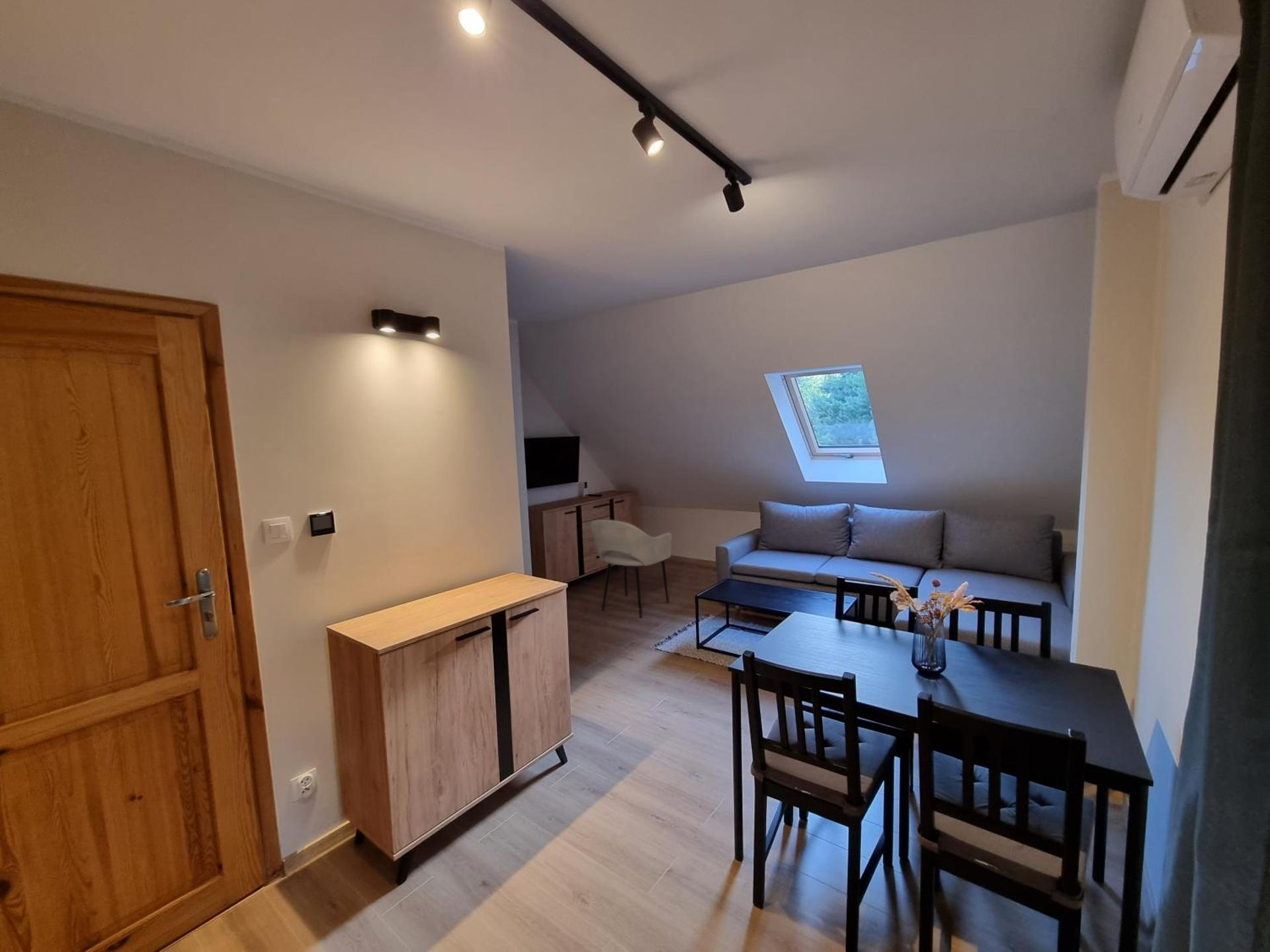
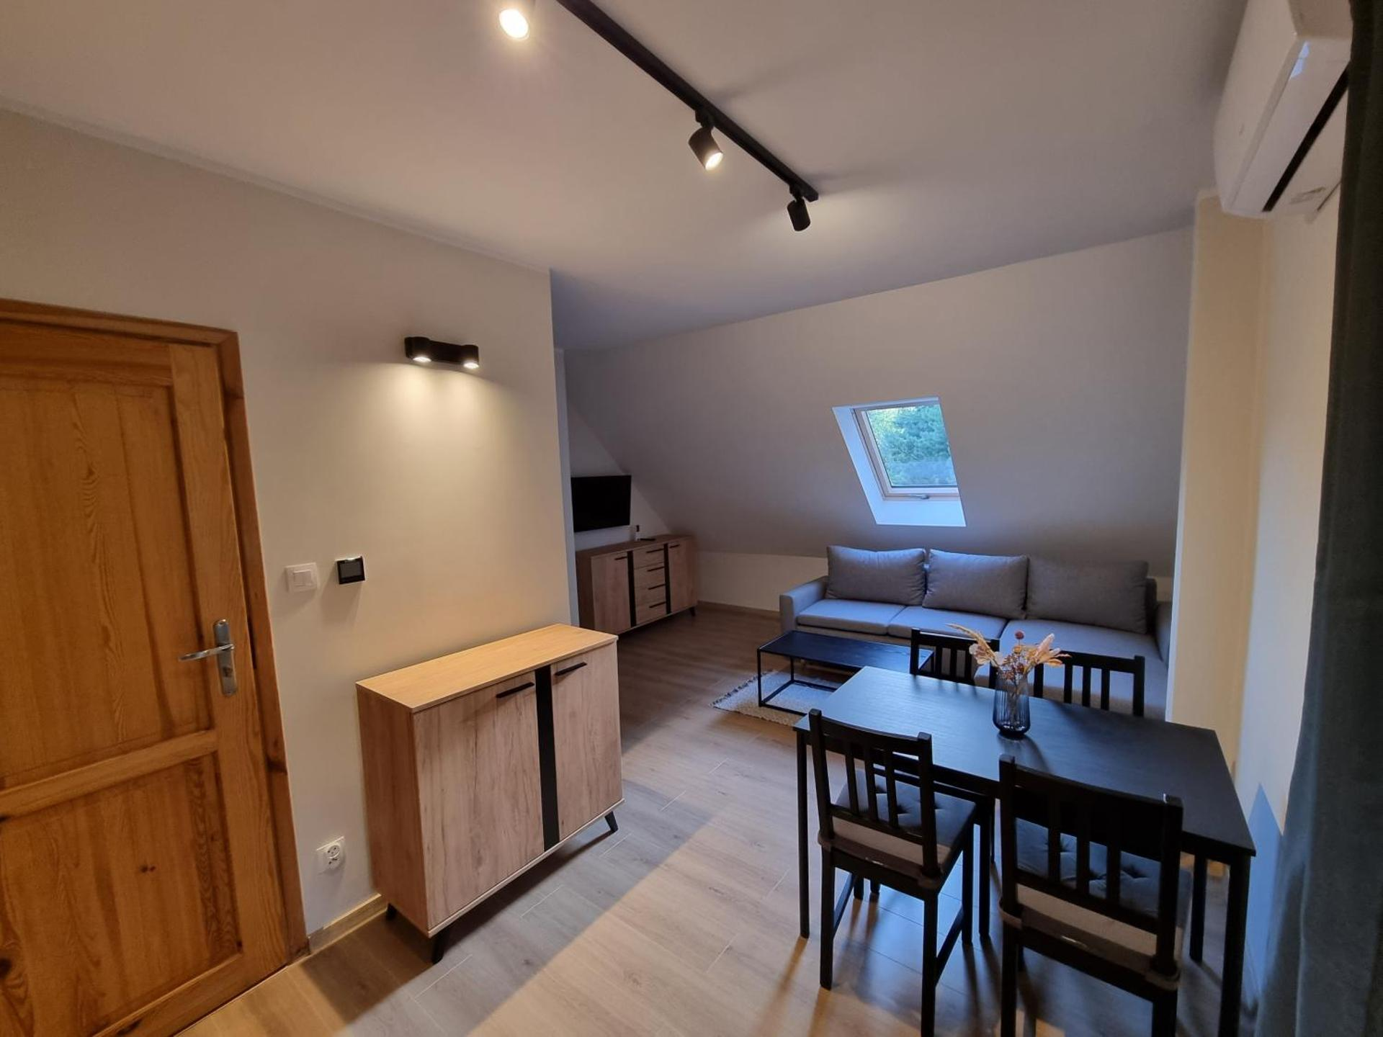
- armchair [589,519,673,618]
